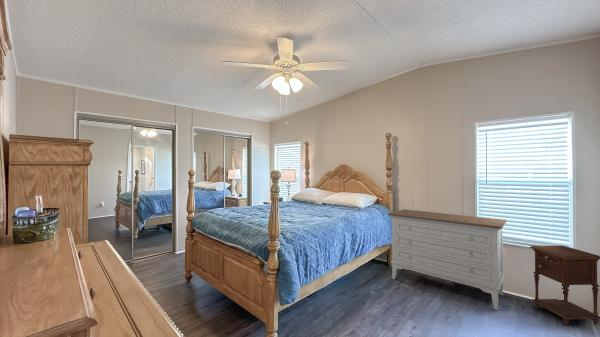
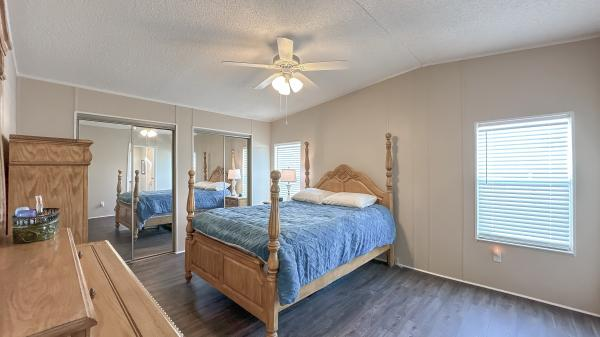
- dresser [387,208,508,311]
- nightstand [529,245,600,326]
